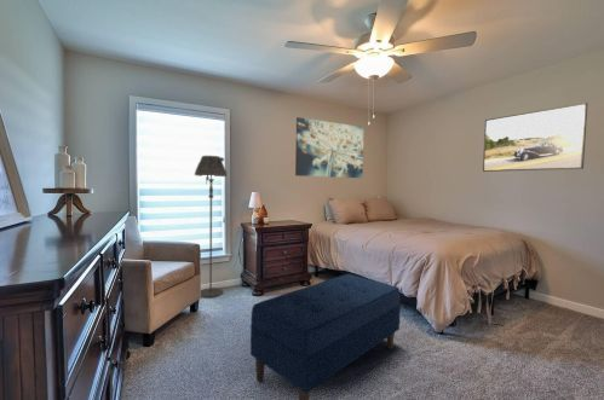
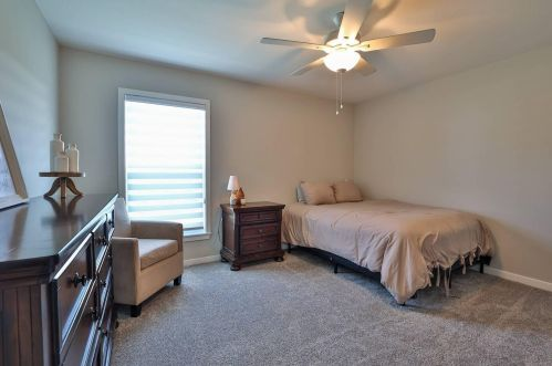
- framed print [482,102,588,173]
- floor lamp [194,155,228,298]
- bench [249,273,402,400]
- wall art [294,116,366,179]
